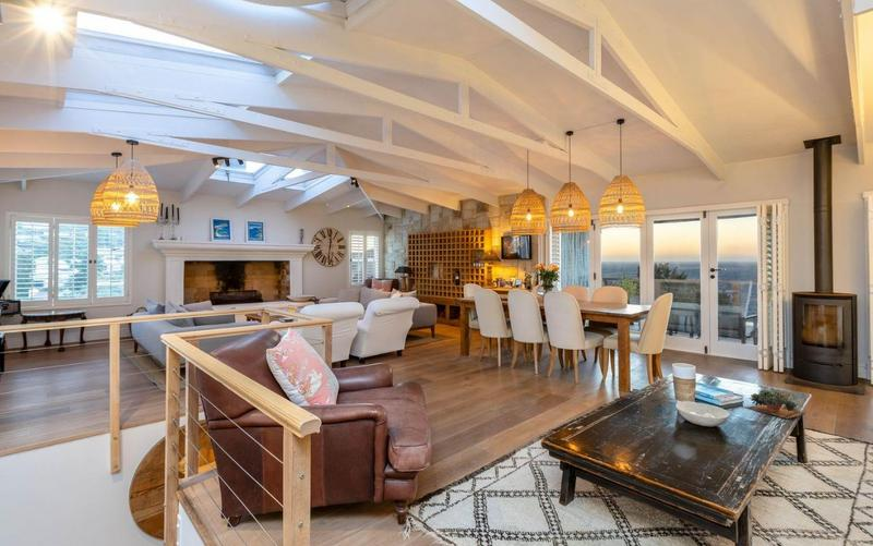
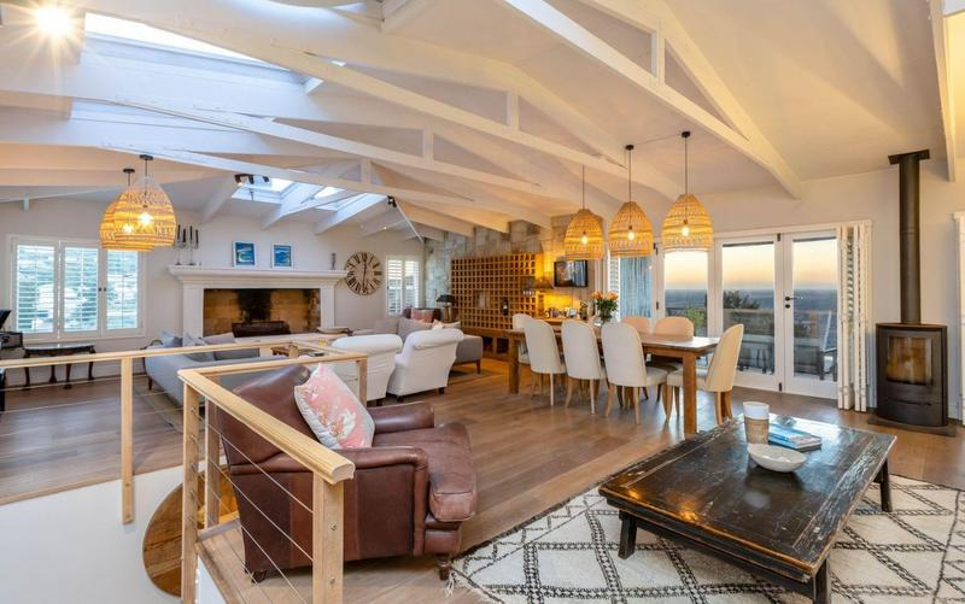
- succulent plant [742,388,806,420]
